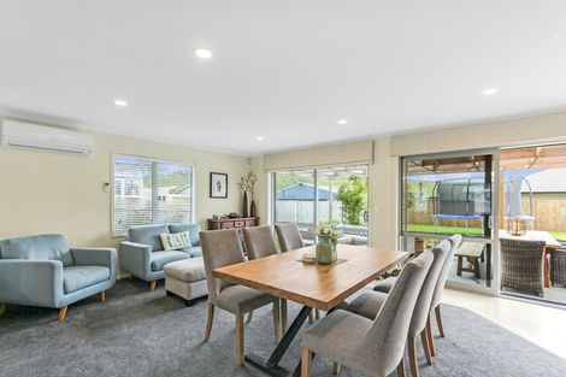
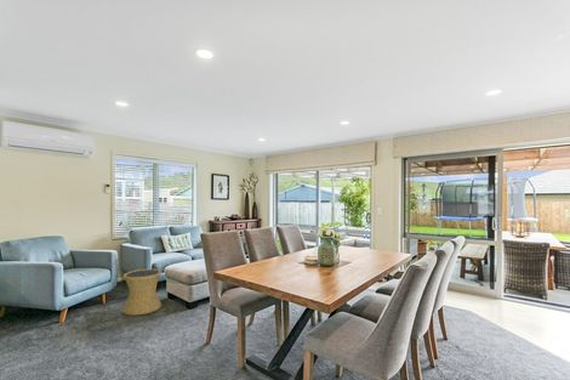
+ side table [121,268,163,317]
